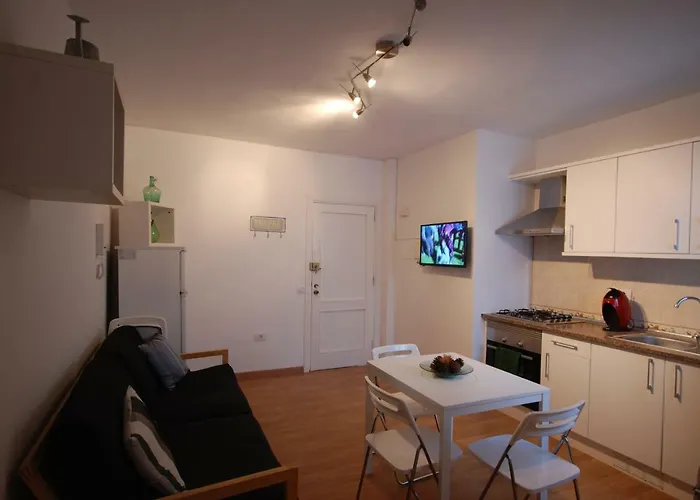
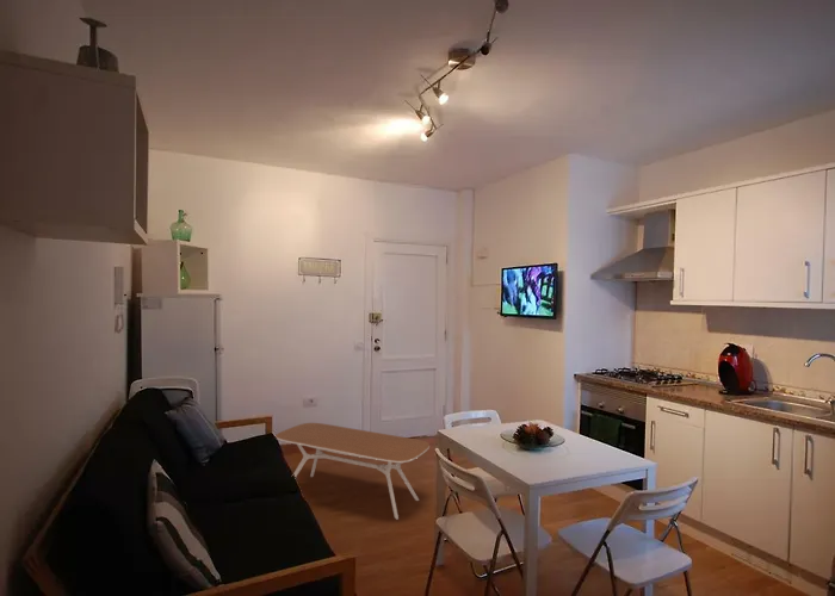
+ coffee table [274,422,431,521]
